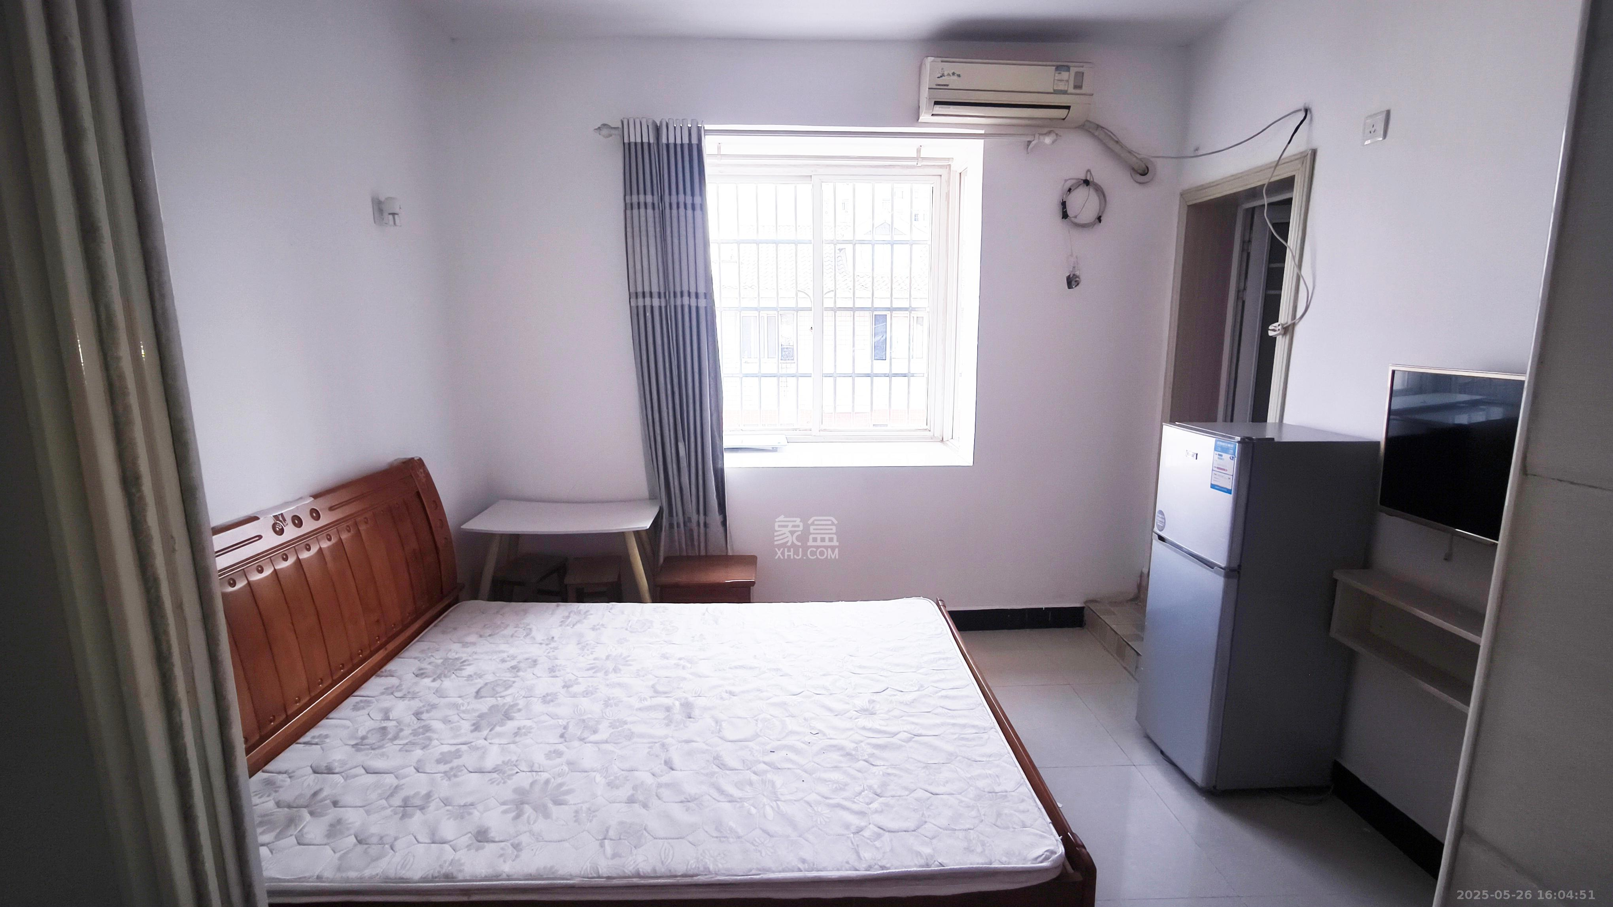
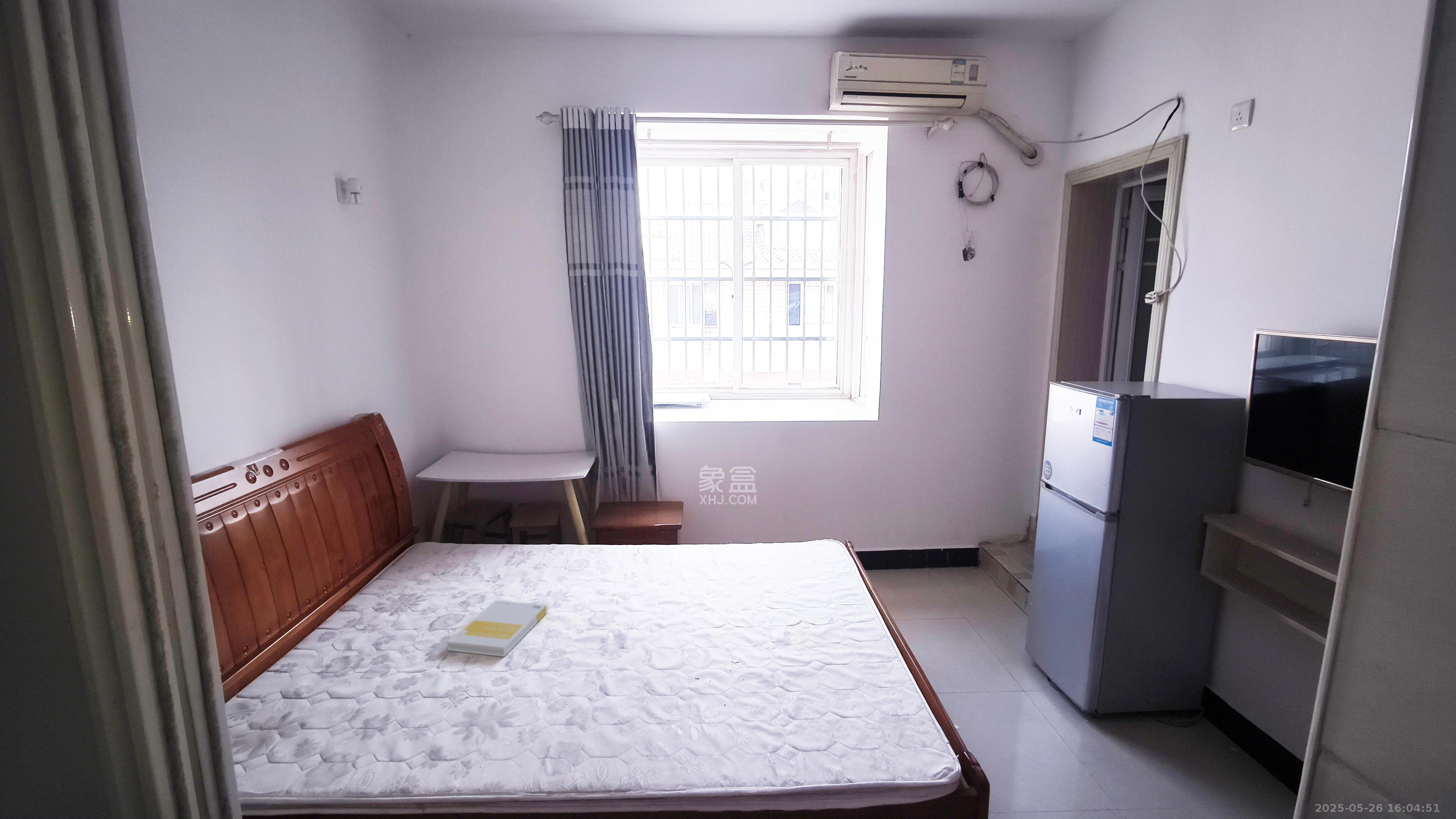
+ book [446,600,547,657]
